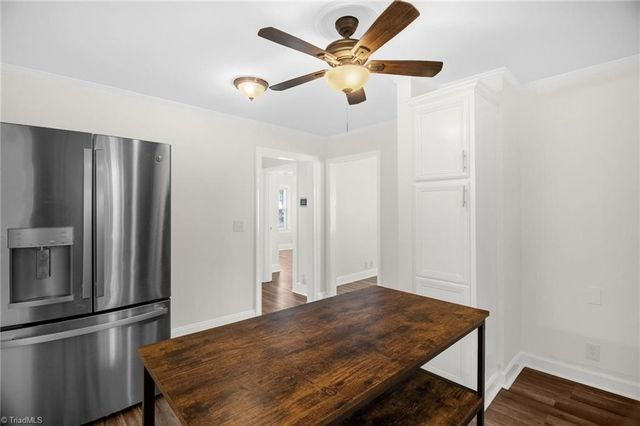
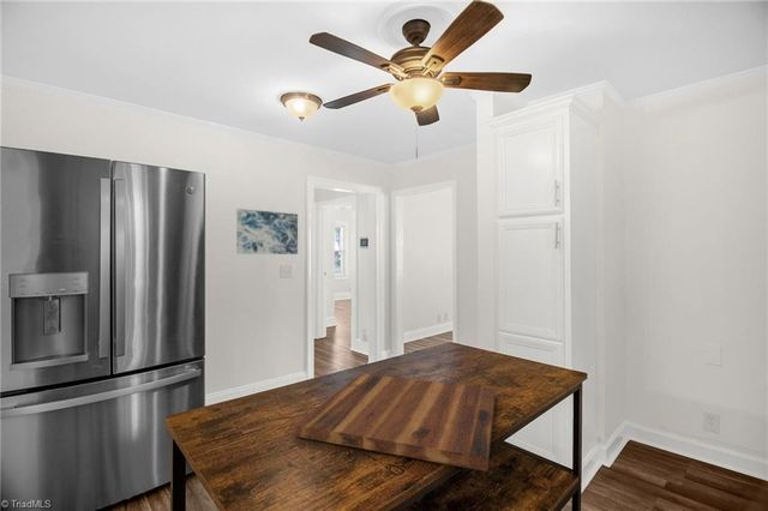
+ cutting board [294,373,497,473]
+ wall art [235,208,299,256]
